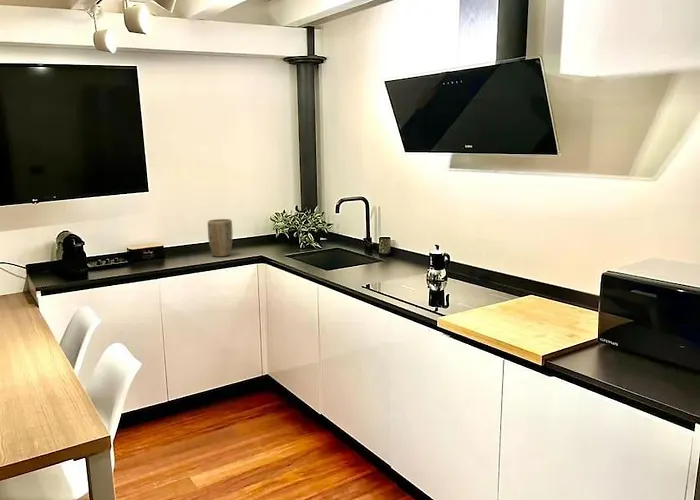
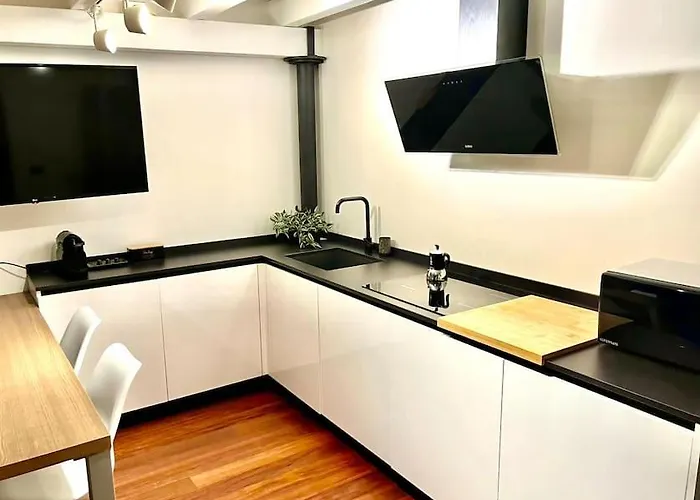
- plant pot [207,218,234,258]
